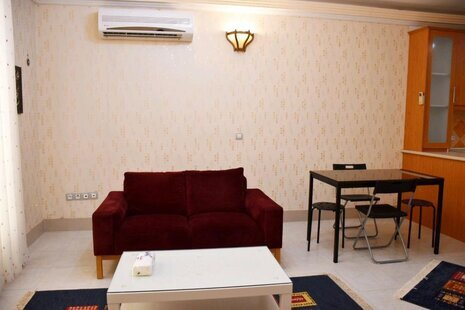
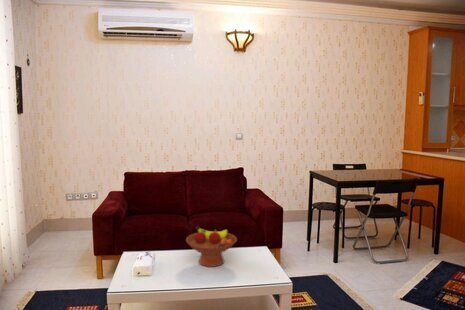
+ fruit bowl [185,225,238,268]
